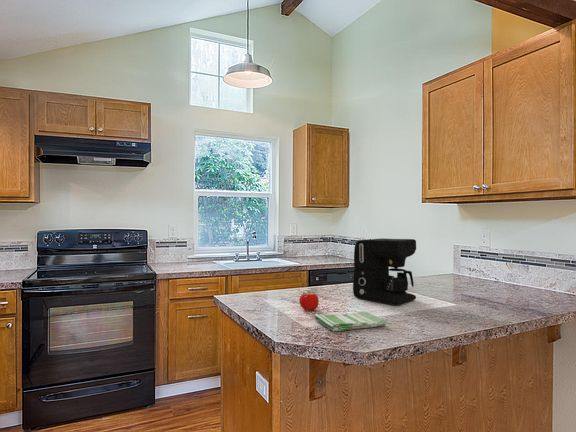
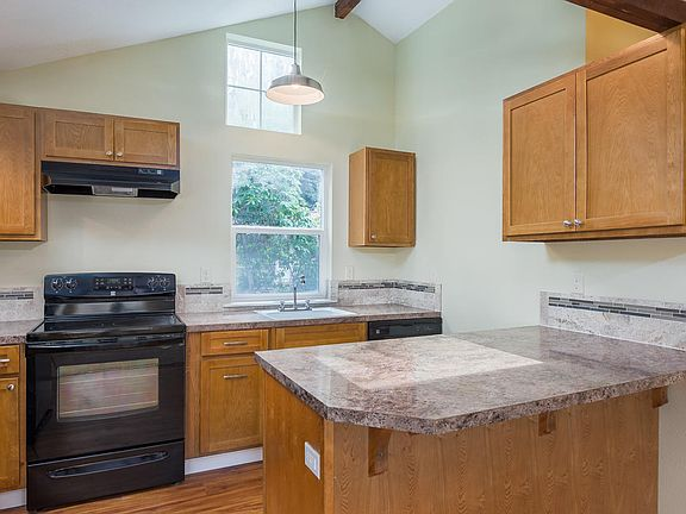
- fruit [298,291,320,312]
- coffee maker [352,238,417,306]
- dish towel [313,310,388,332]
